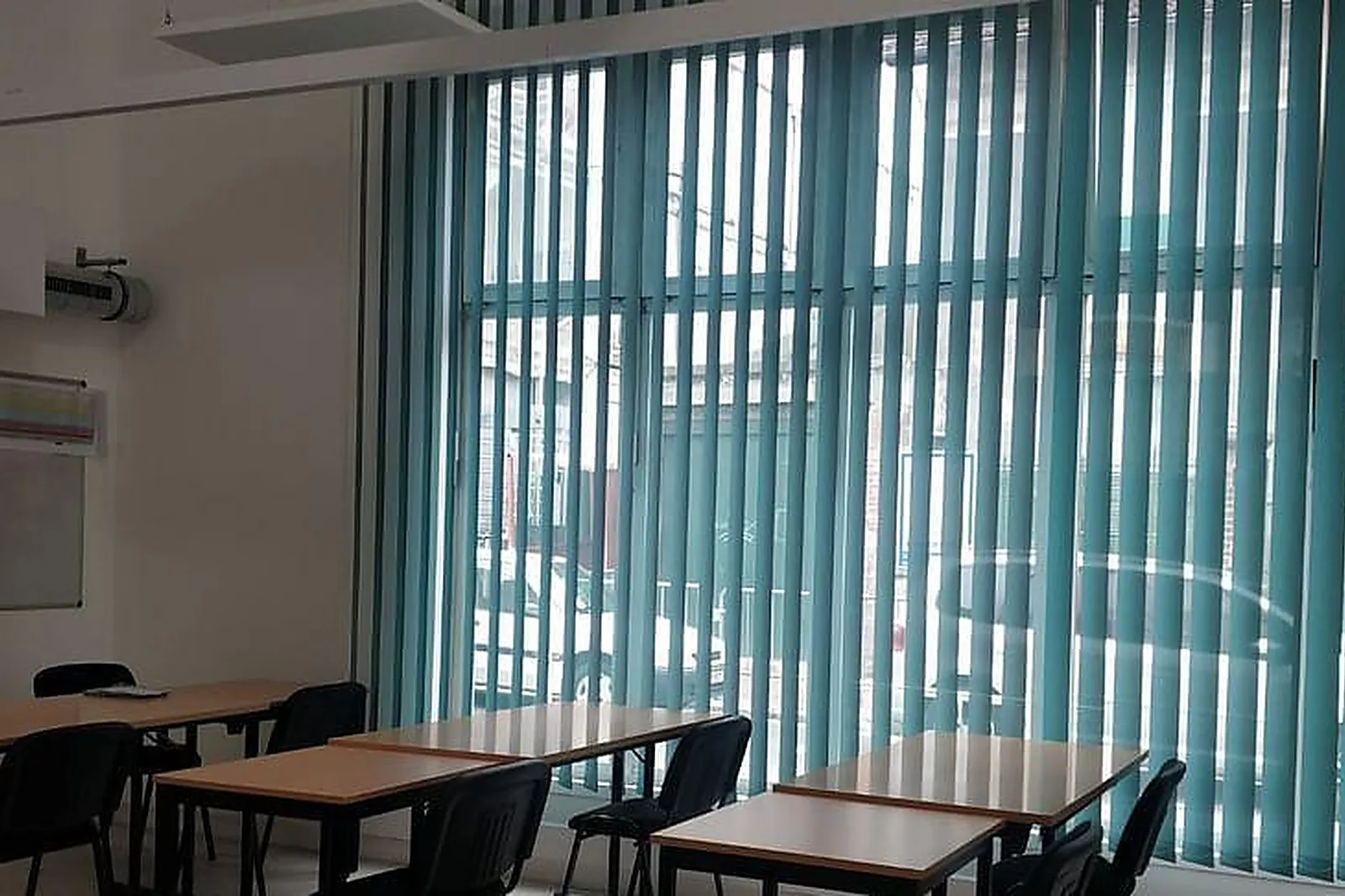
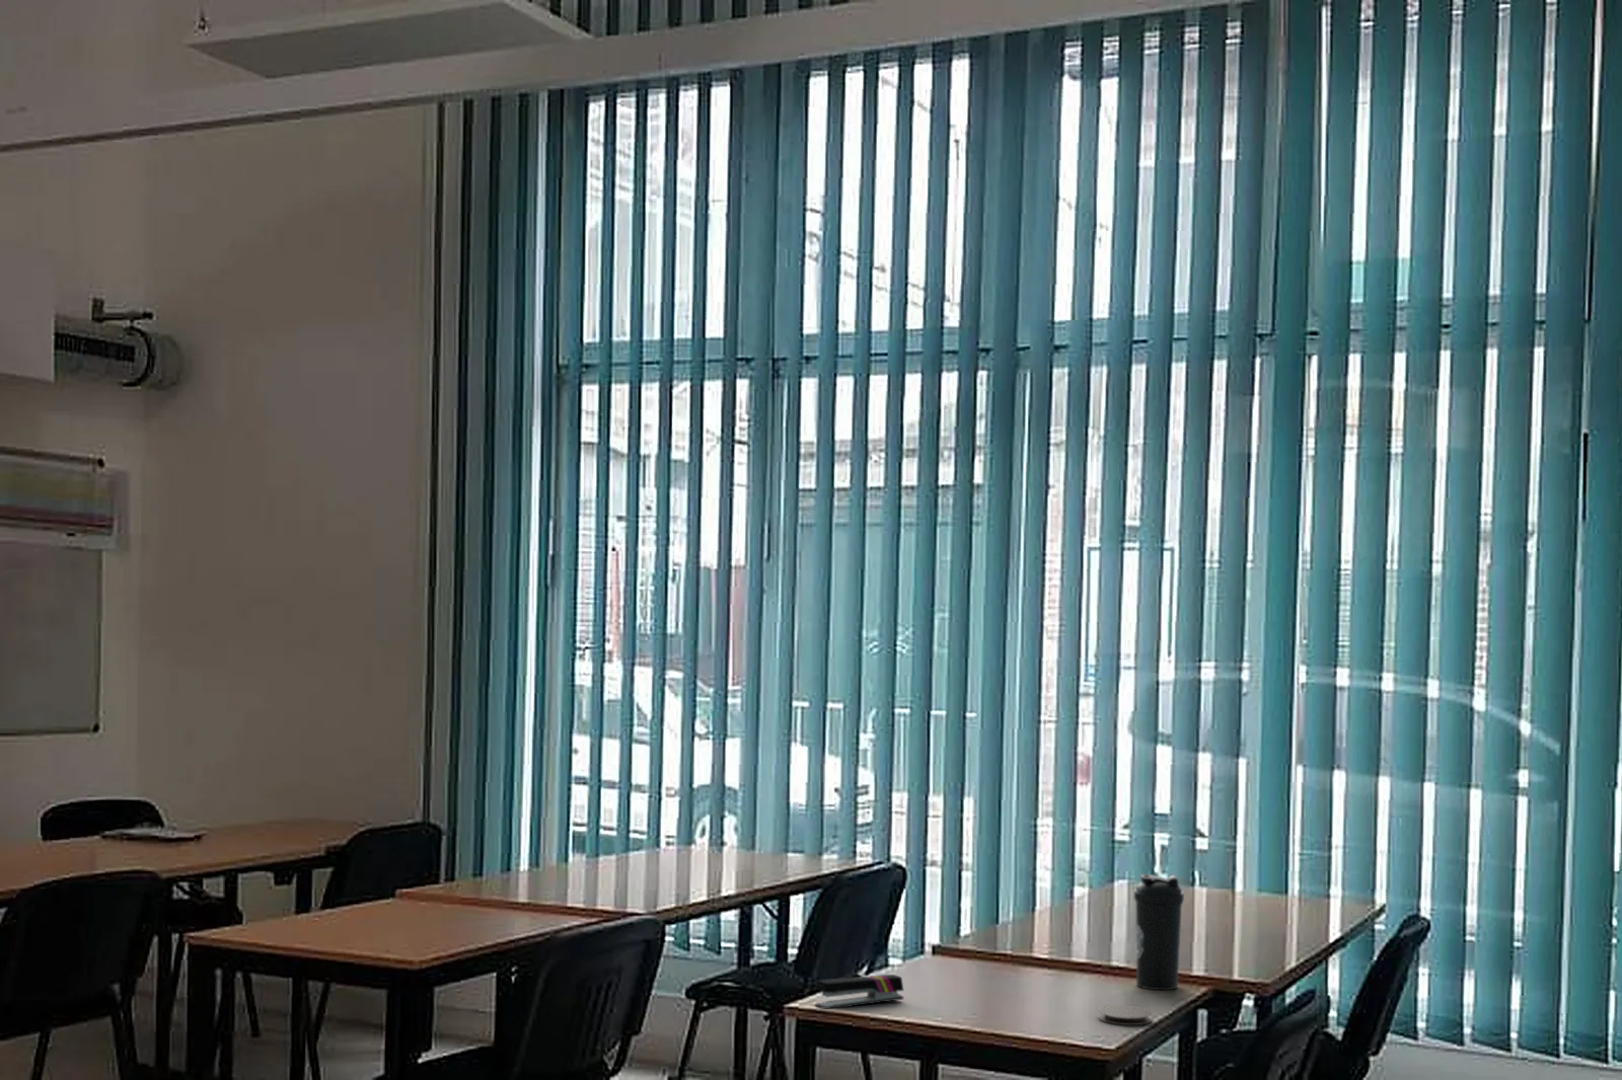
+ stapler [815,974,904,1010]
+ water bottle [1134,874,1185,991]
+ coaster [1097,1004,1153,1026]
